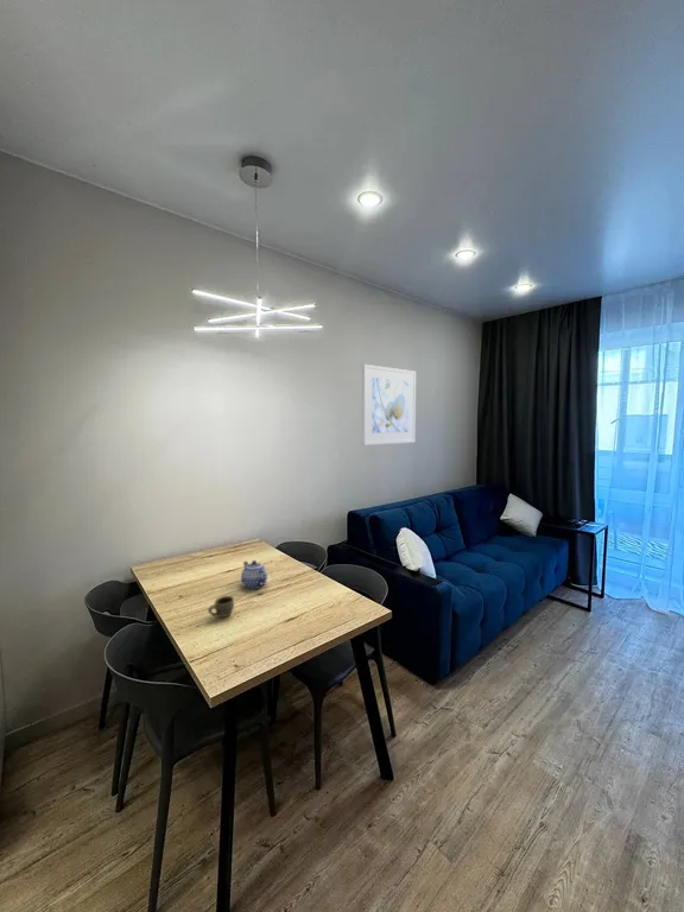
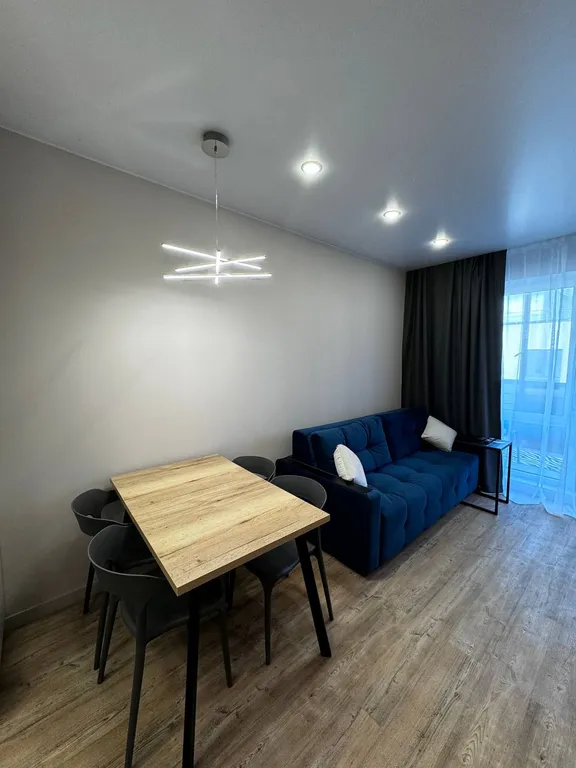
- teapot [240,559,268,590]
- cup [207,595,235,619]
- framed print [361,363,417,446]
